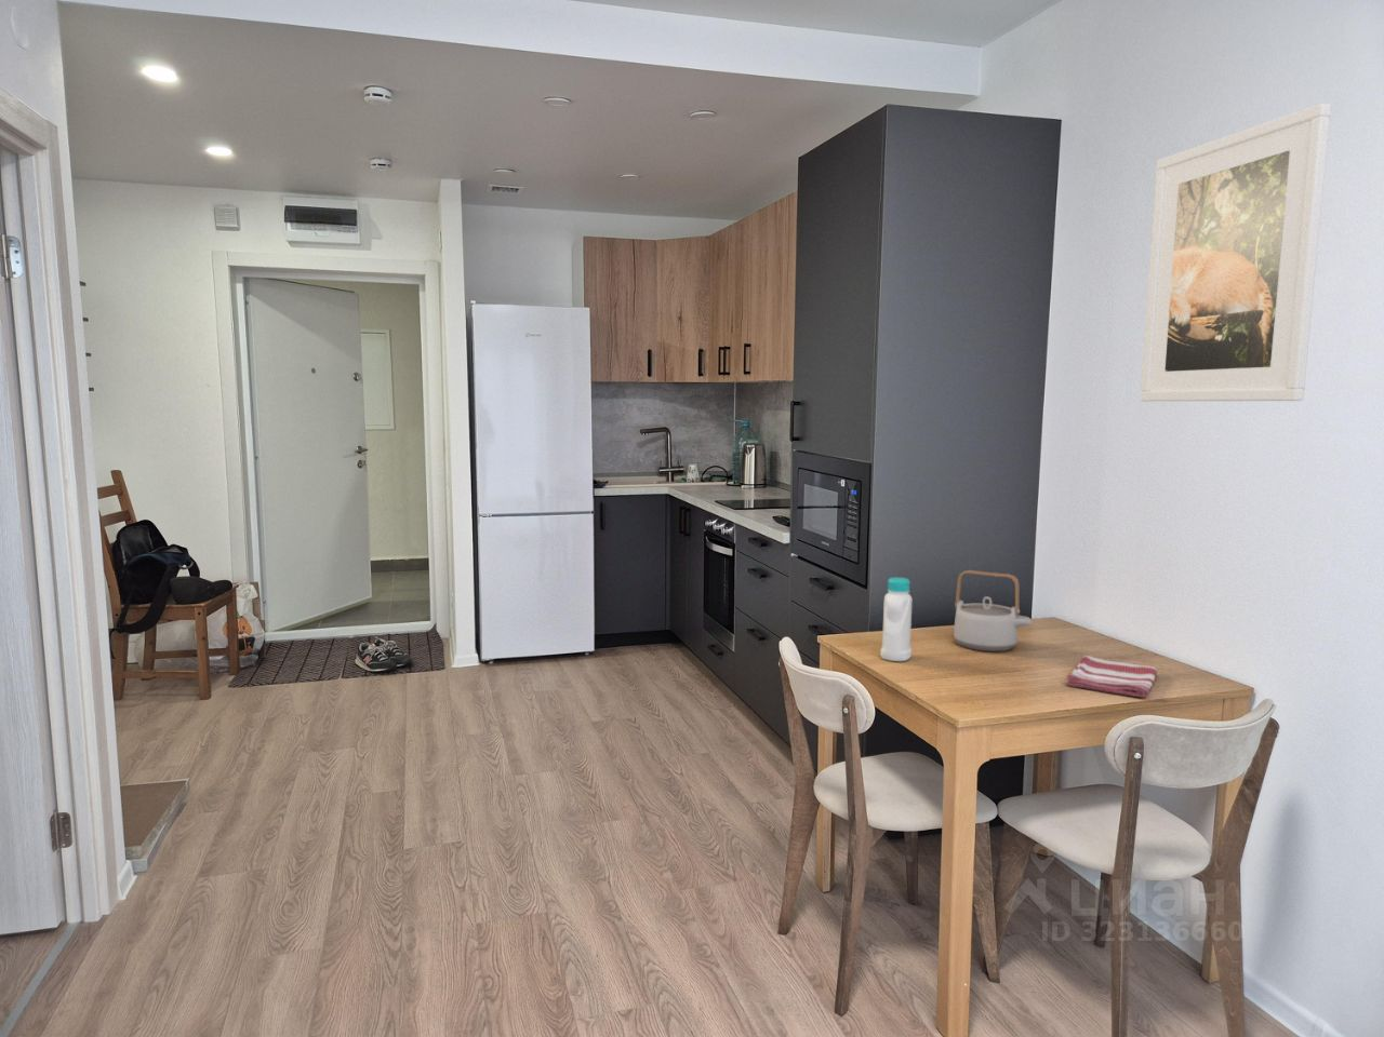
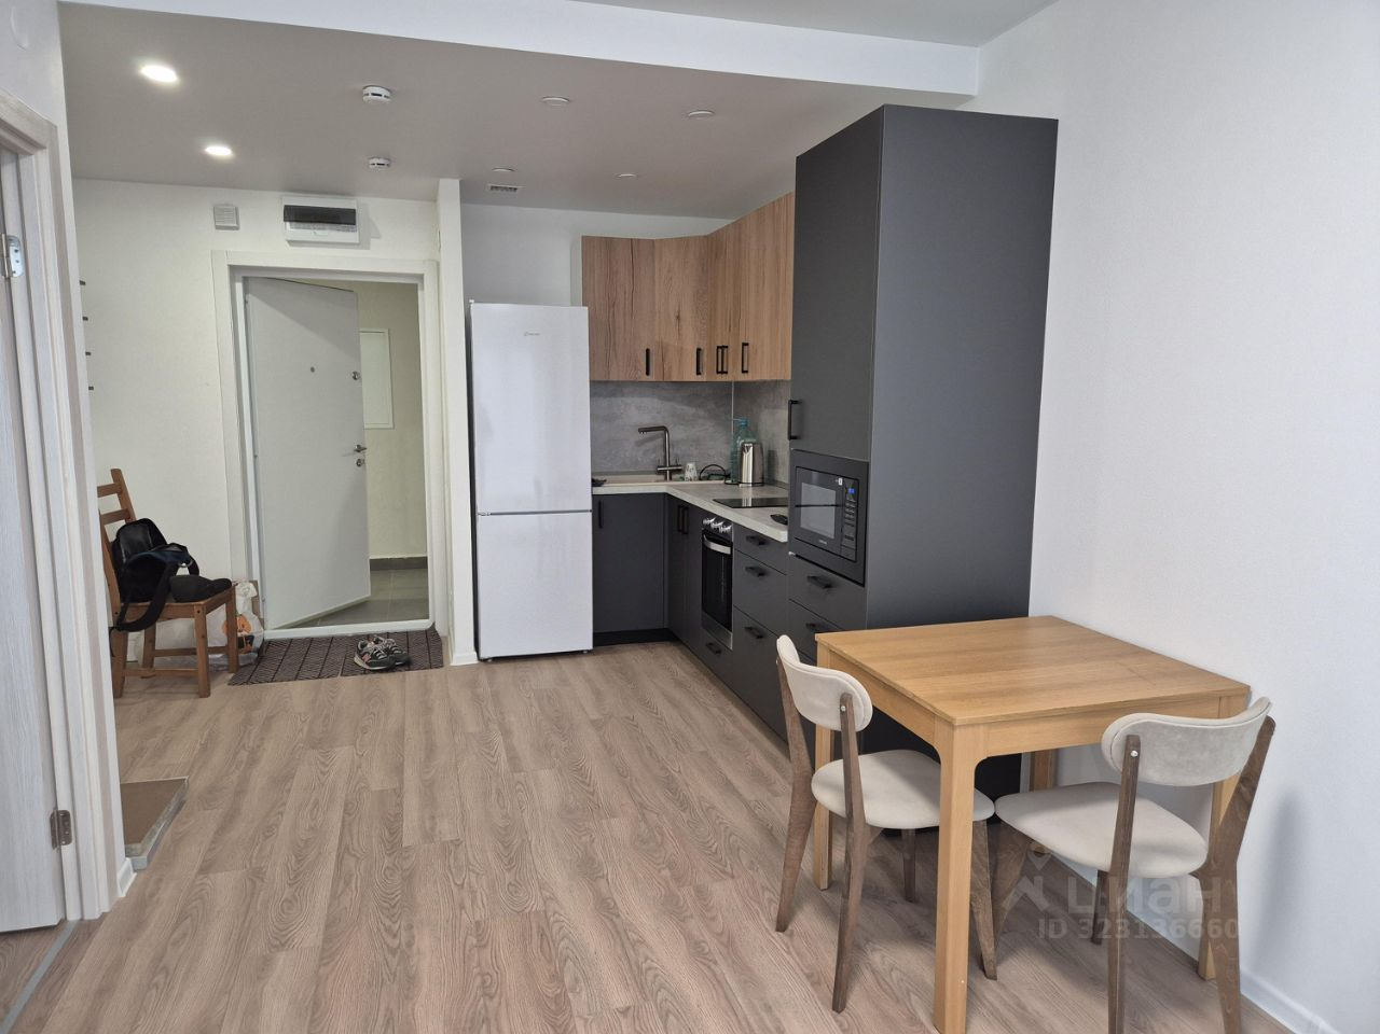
- dish towel [1065,655,1158,699]
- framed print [1139,102,1332,402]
- teapot [952,570,1033,652]
- bottle [879,577,913,662]
